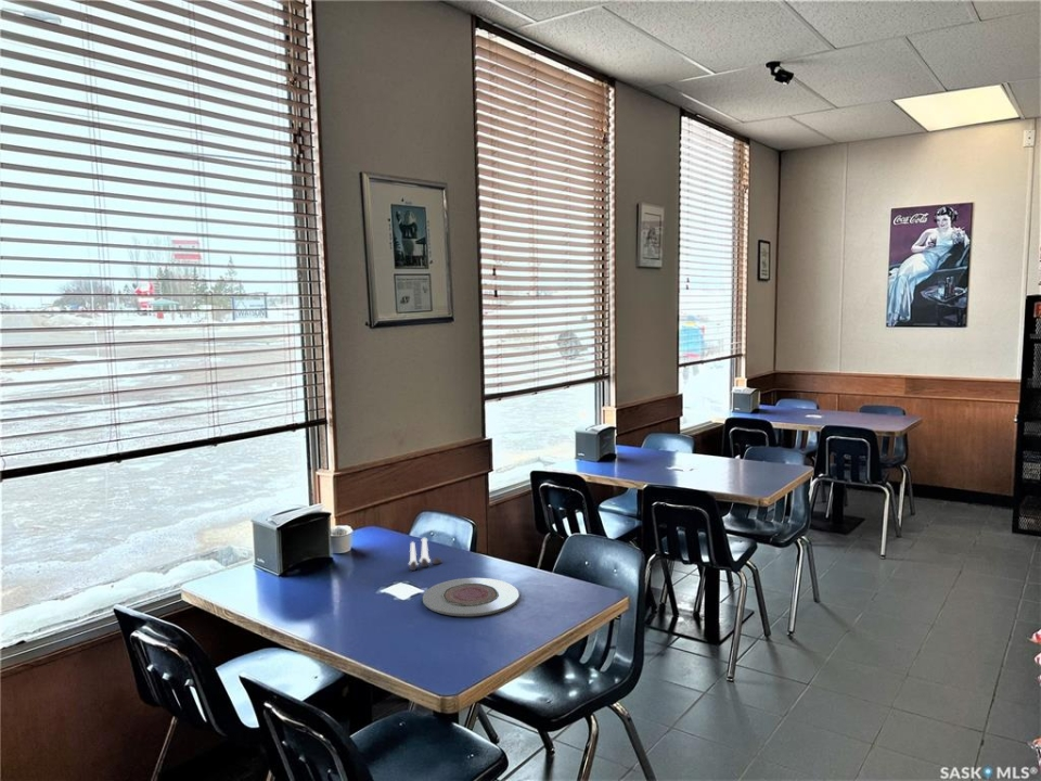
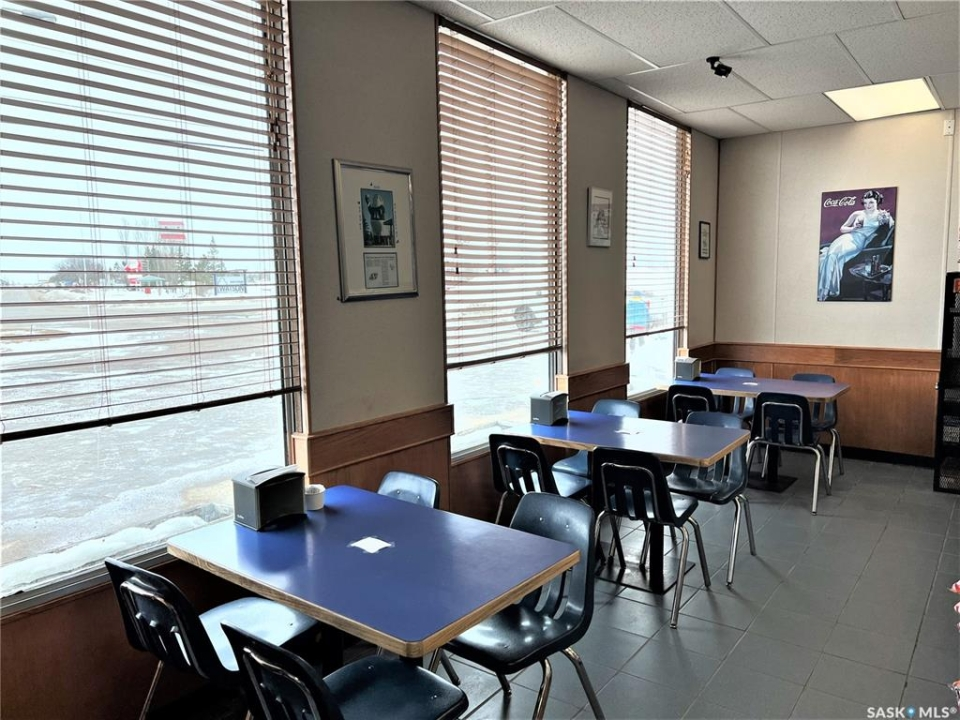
- salt and pepper shaker set [408,537,444,572]
- plate [422,577,520,617]
